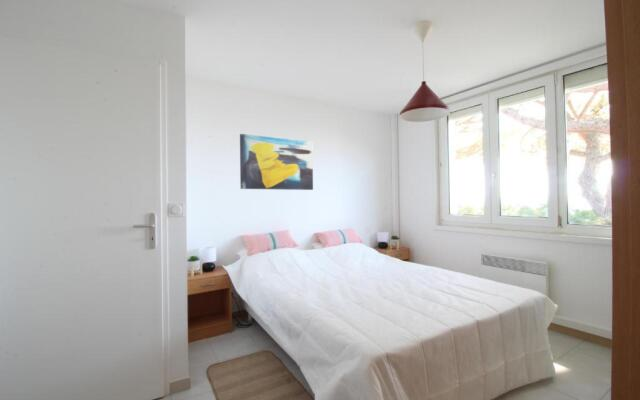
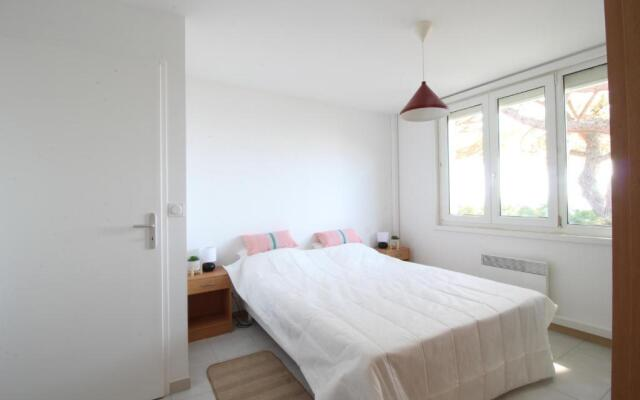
- wall art [239,133,314,191]
